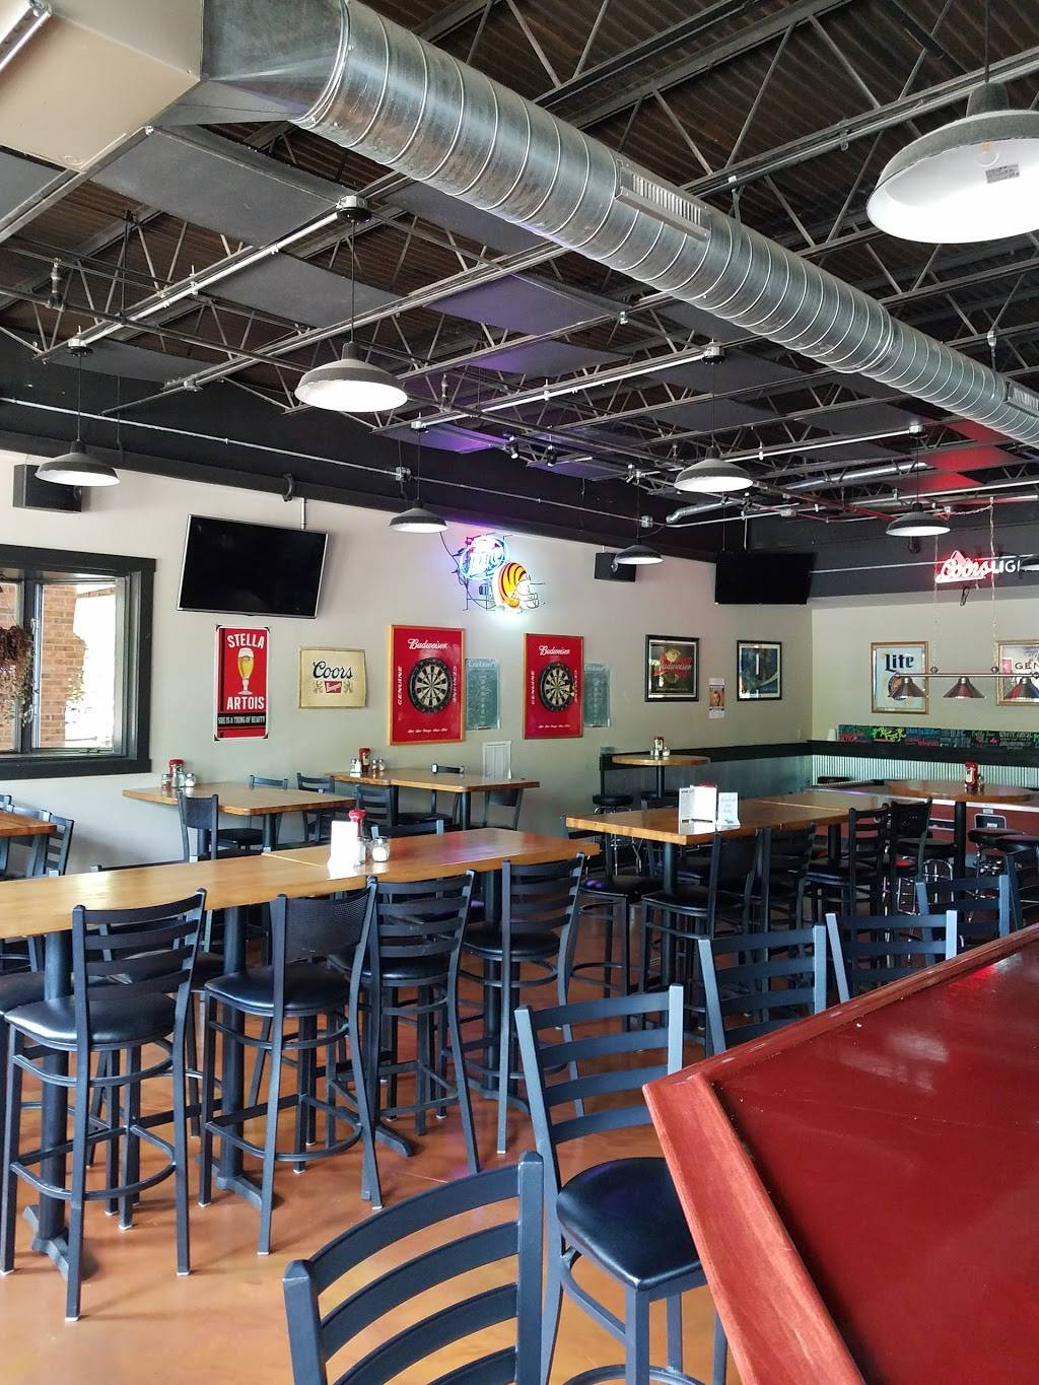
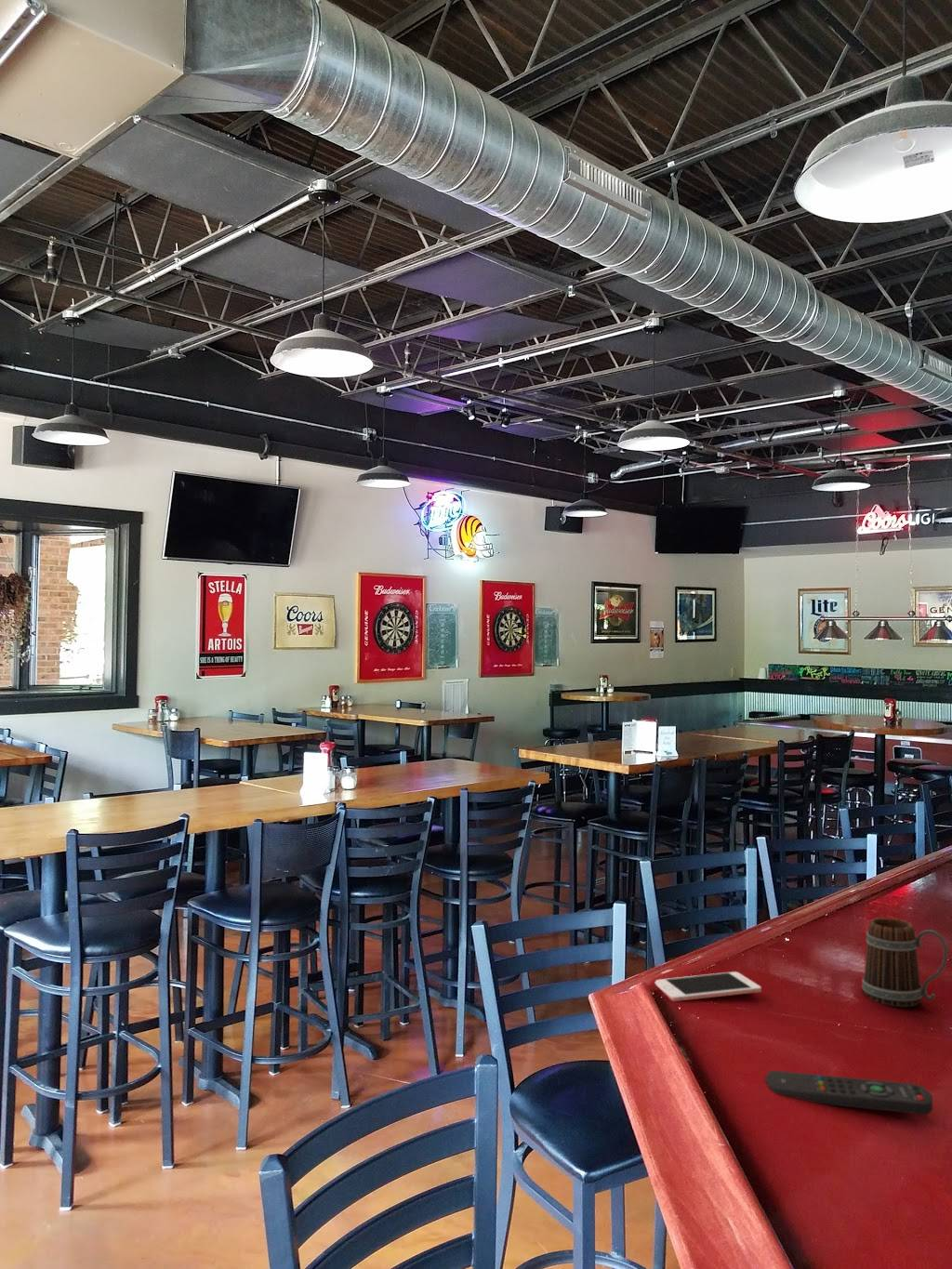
+ remote control [765,1070,933,1116]
+ beer mug [861,917,948,1009]
+ cell phone [655,971,762,1002]
